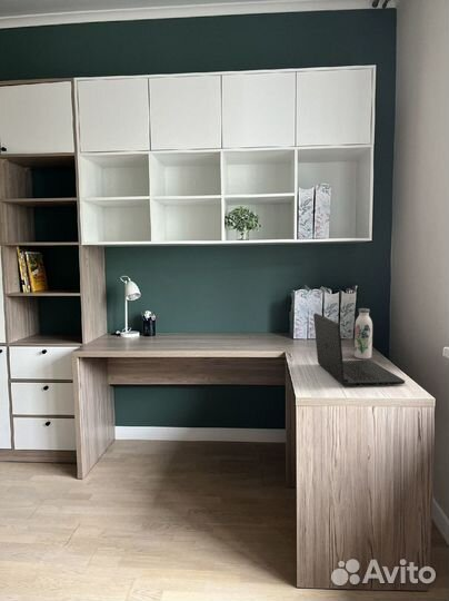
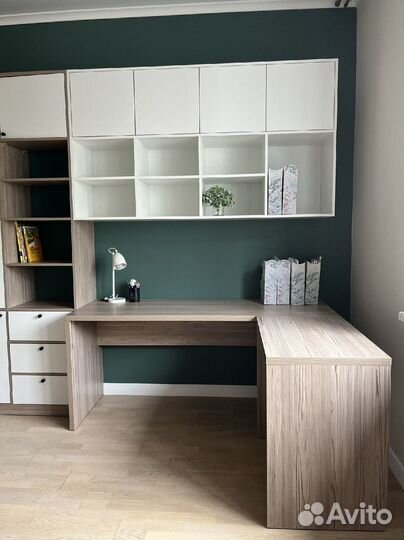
- laptop [312,312,406,387]
- water bottle [353,307,373,359]
